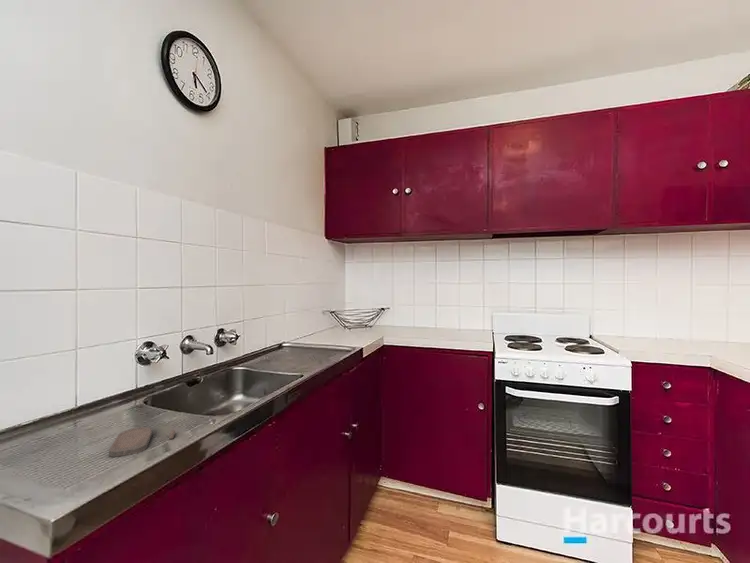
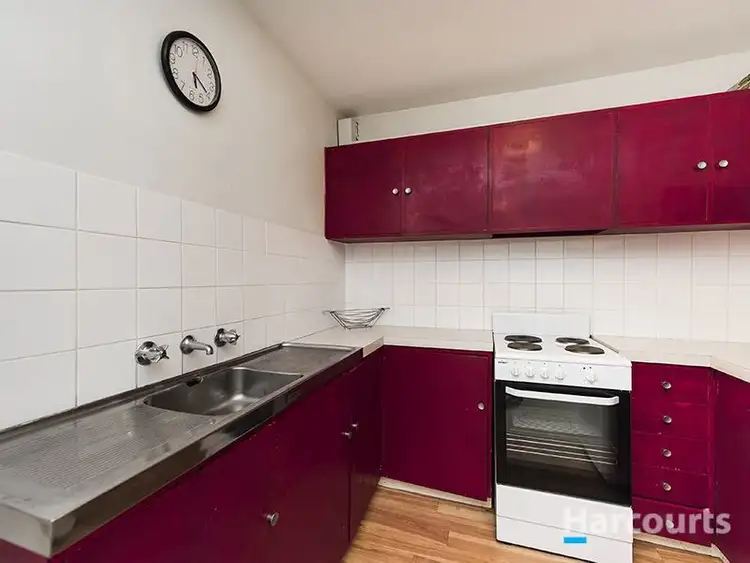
- sponge [108,426,176,458]
